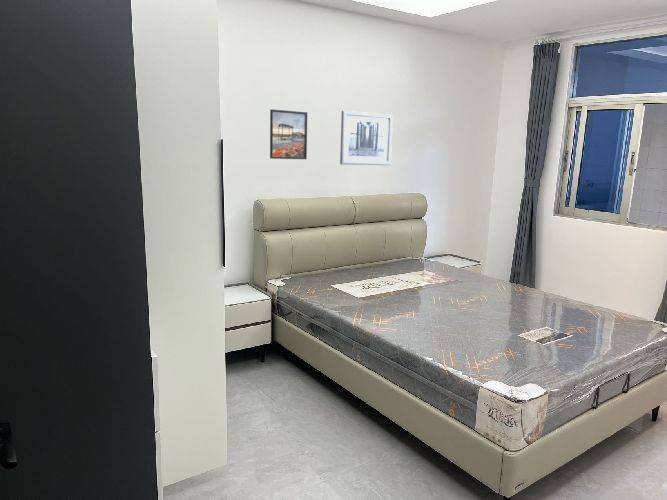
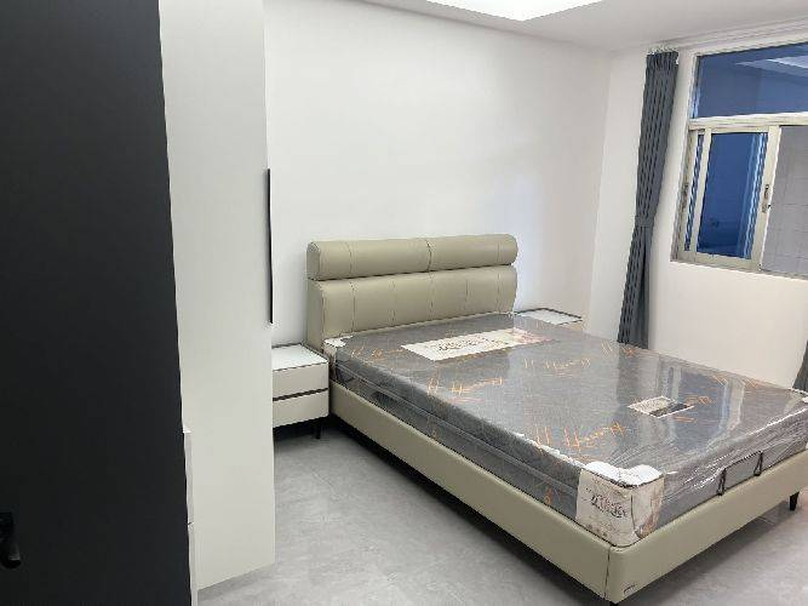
- wall art [339,110,394,166]
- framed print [269,108,308,160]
